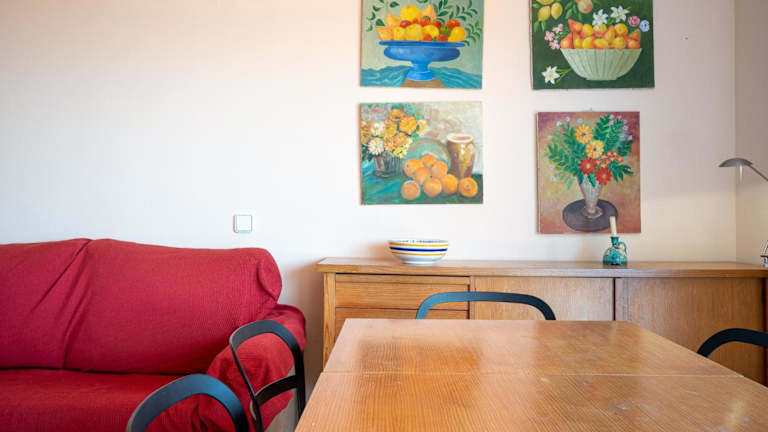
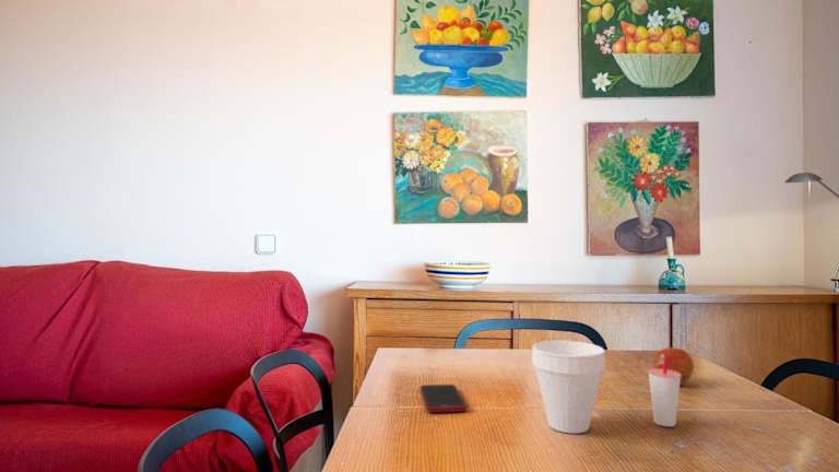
+ cell phone [420,384,468,414]
+ cup [647,355,682,427]
+ cup [531,340,606,435]
+ fruit [652,346,695,386]
